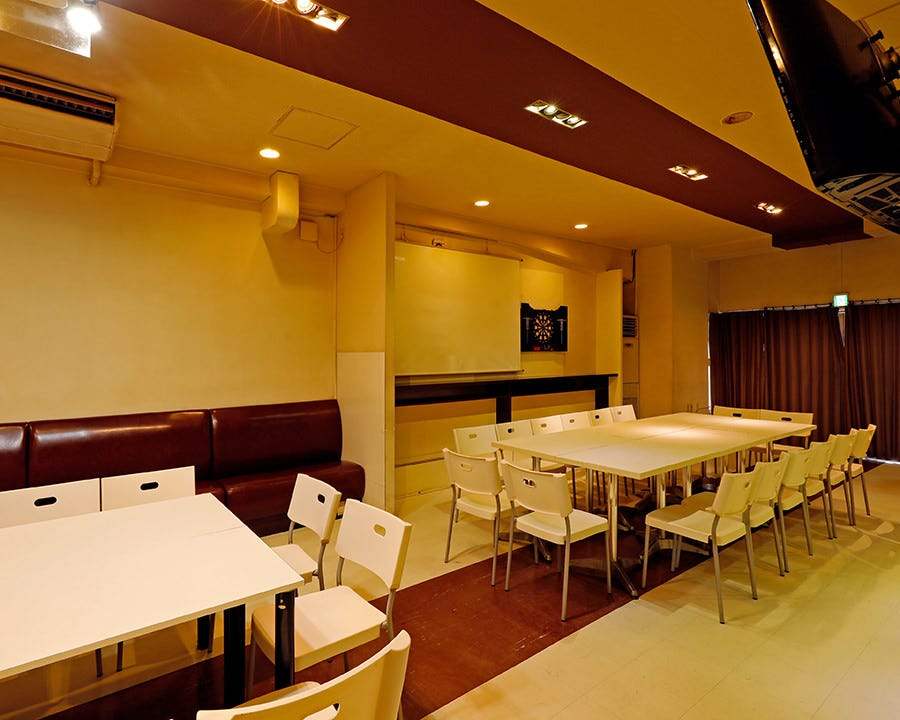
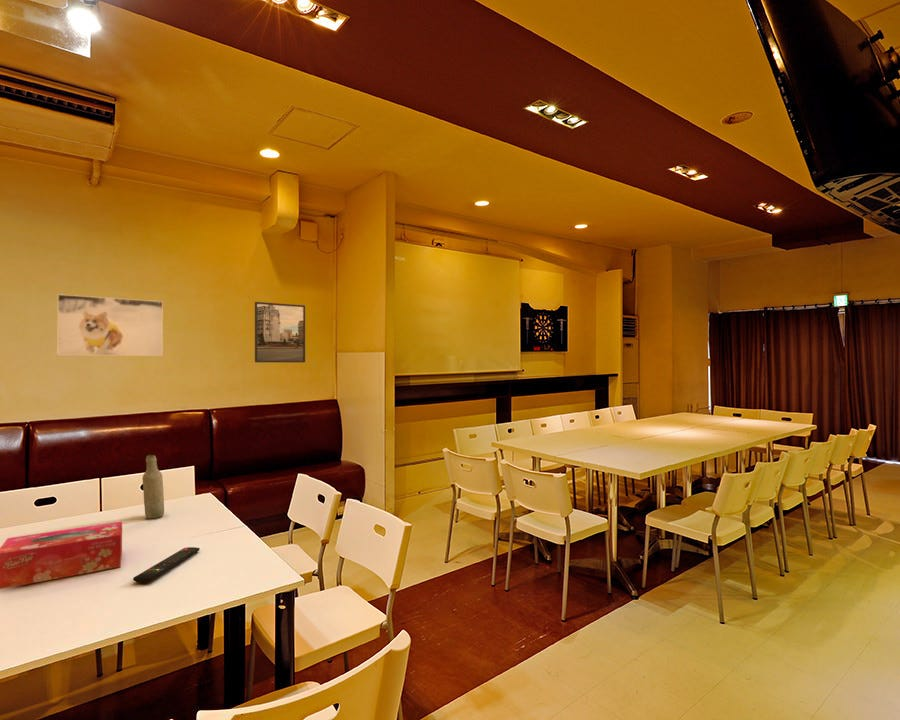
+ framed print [254,301,306,363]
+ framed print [56,293,164,357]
+ remote control [132,546,201,584]
+ tissue box [0,521,123,590]
+ bottle [141,454,165,520]
